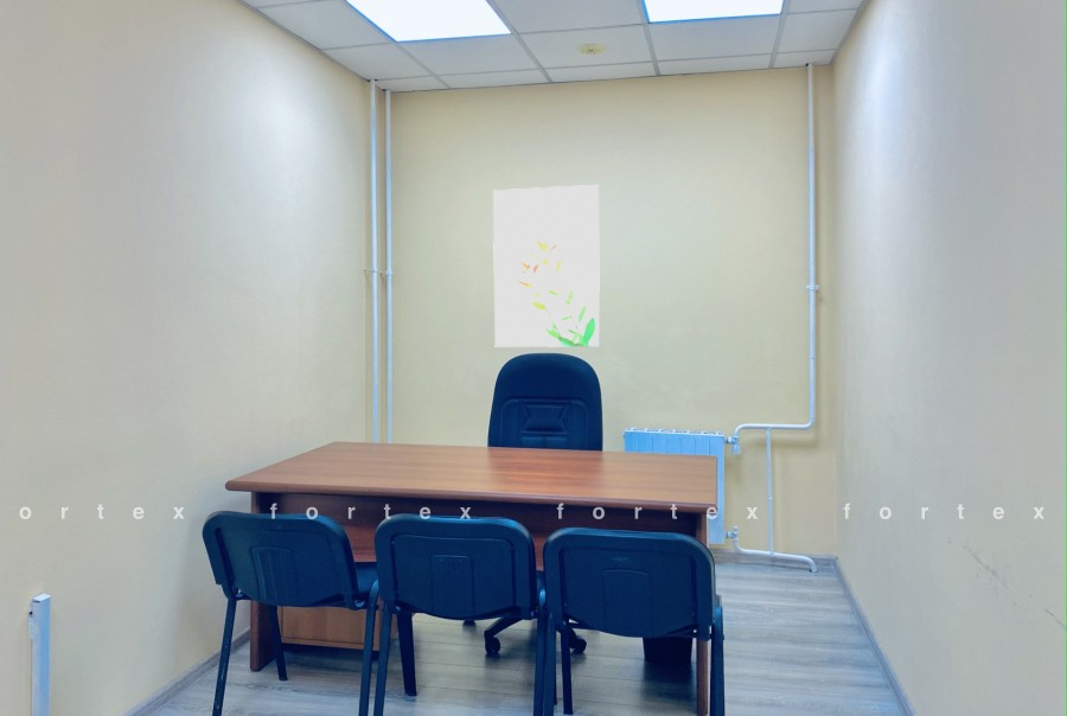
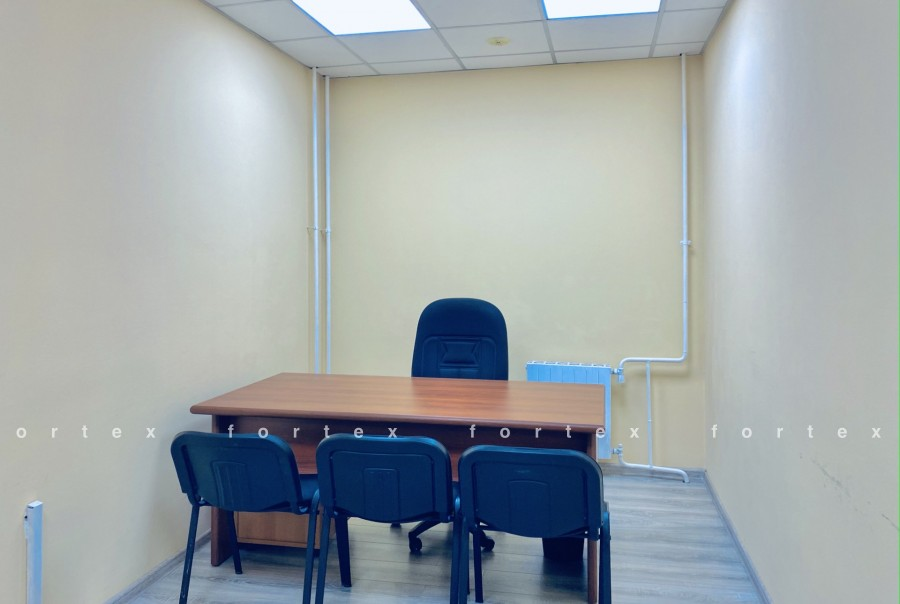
- wall art [492,184,601,349]
